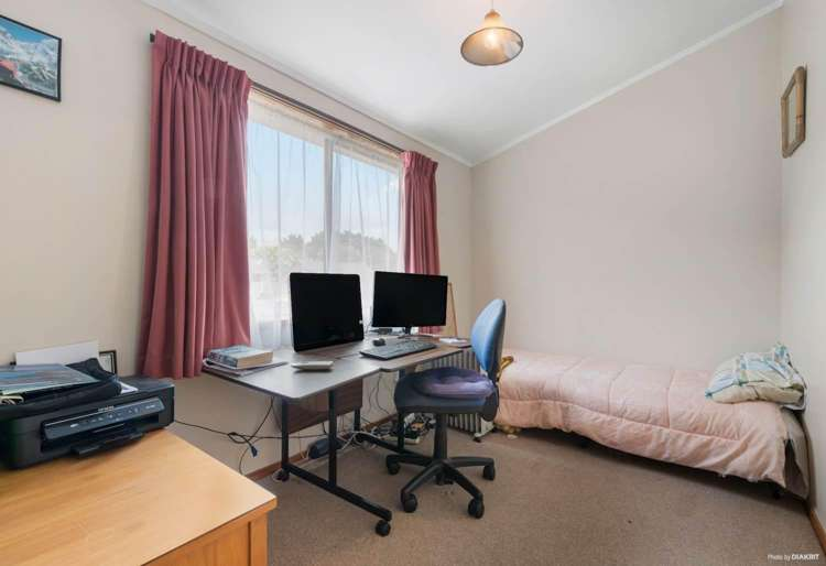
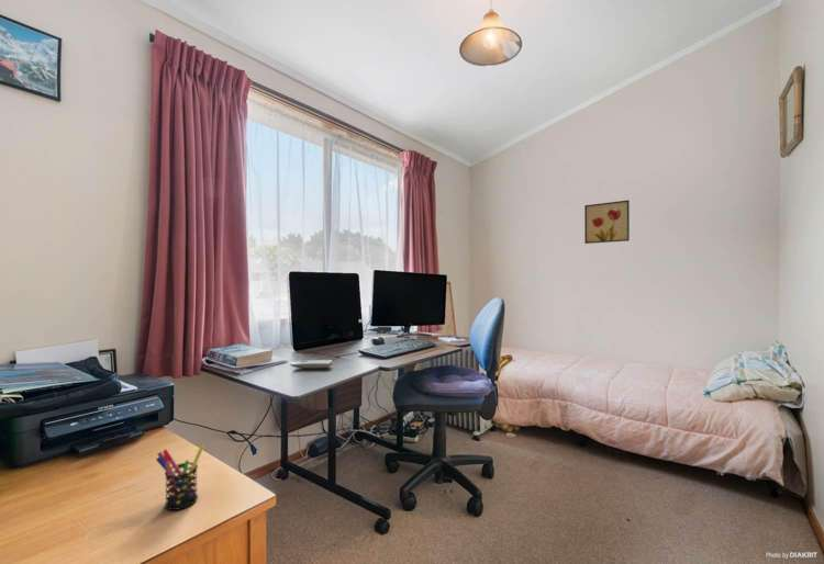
+ pen holder [155,444,205,511]
+ wall art [583,199,631,245]
